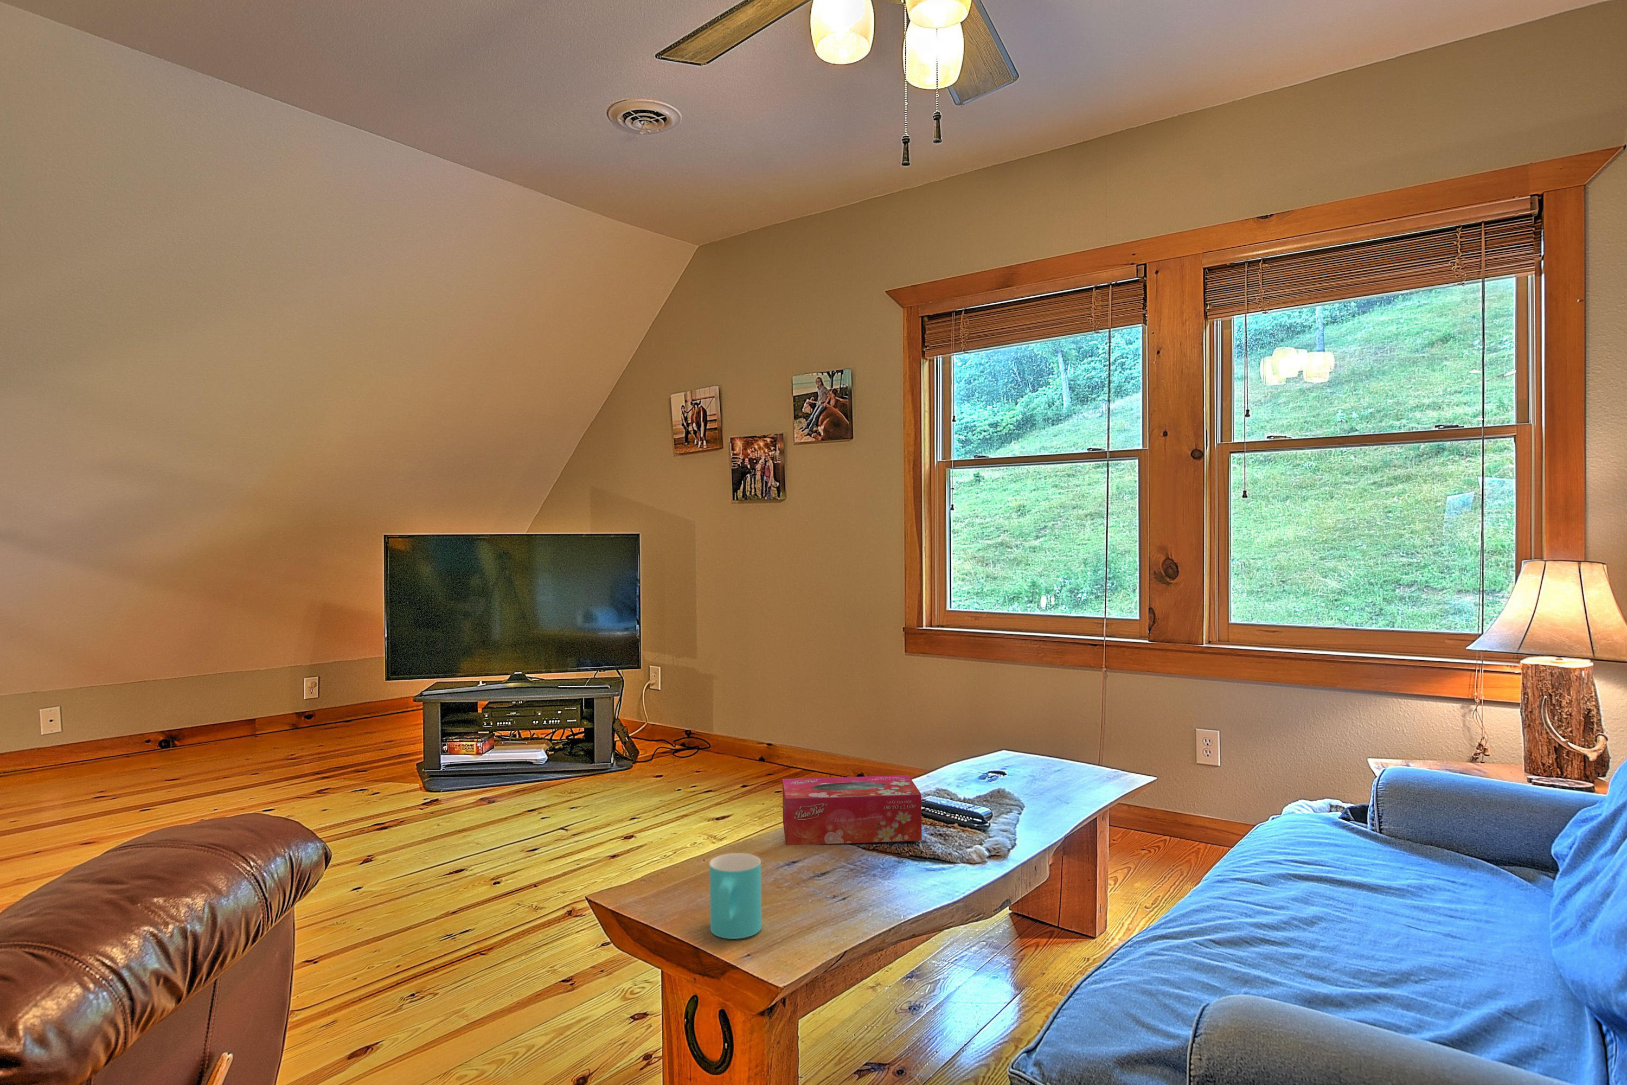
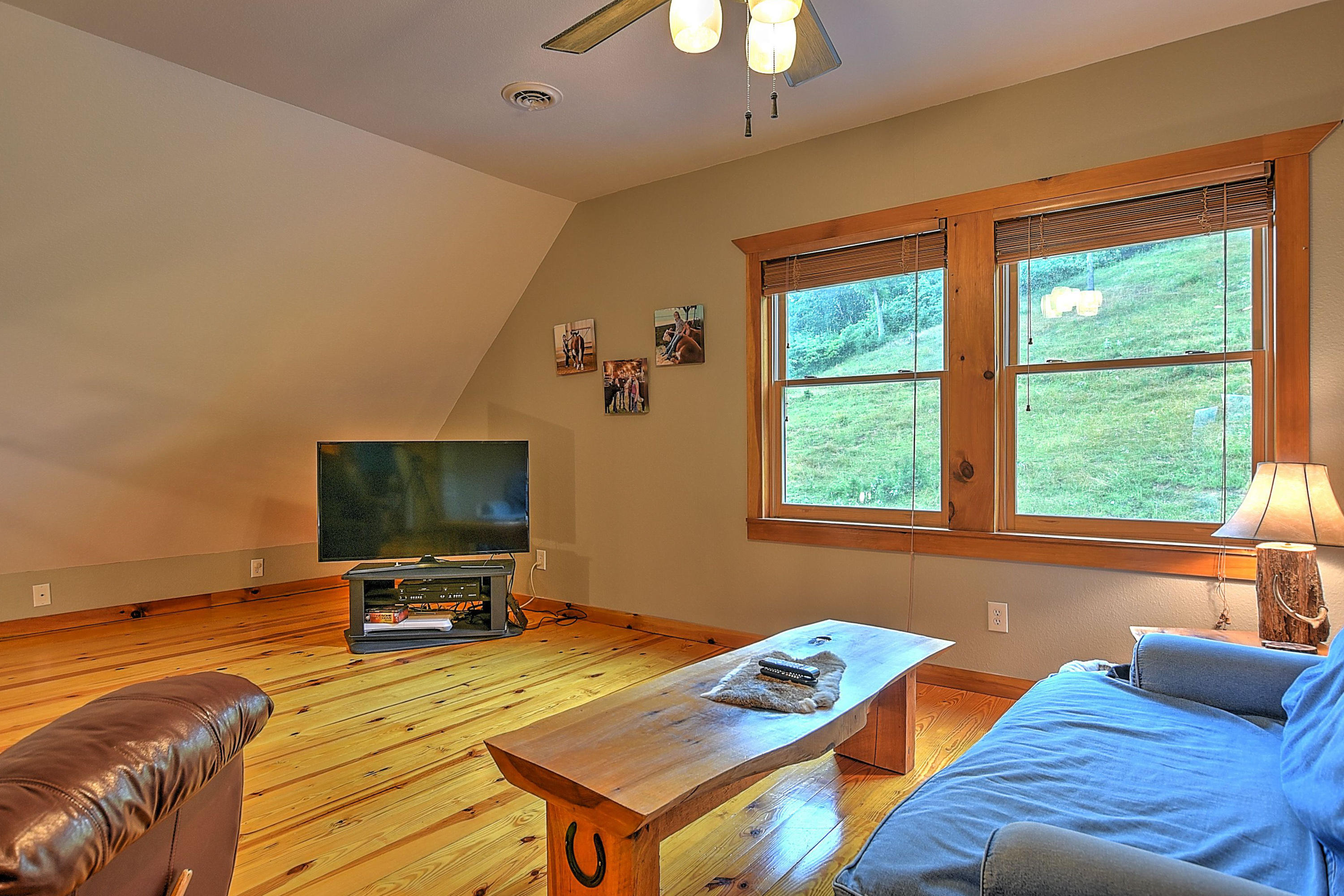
- tissue box [782,775,922,845]
- cup [709,852,761,940]
